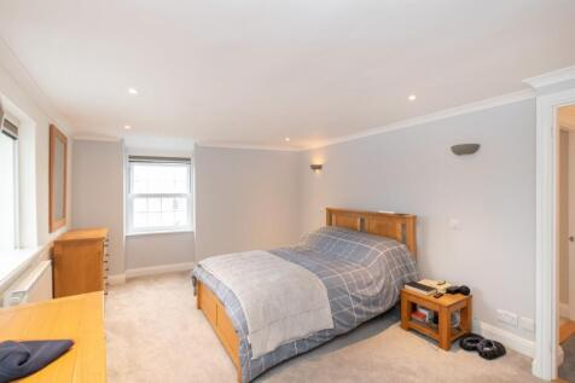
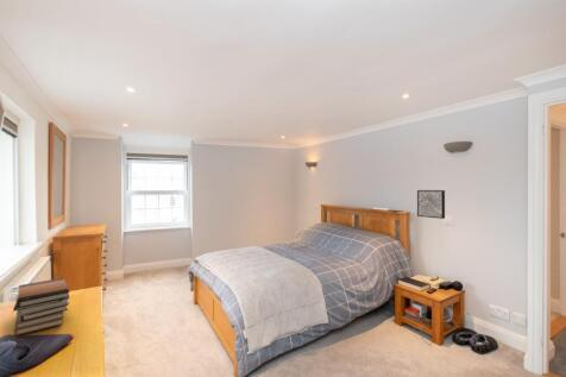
+ wall art [416,189,446,220]
+ book stack [12,277,71,337]
